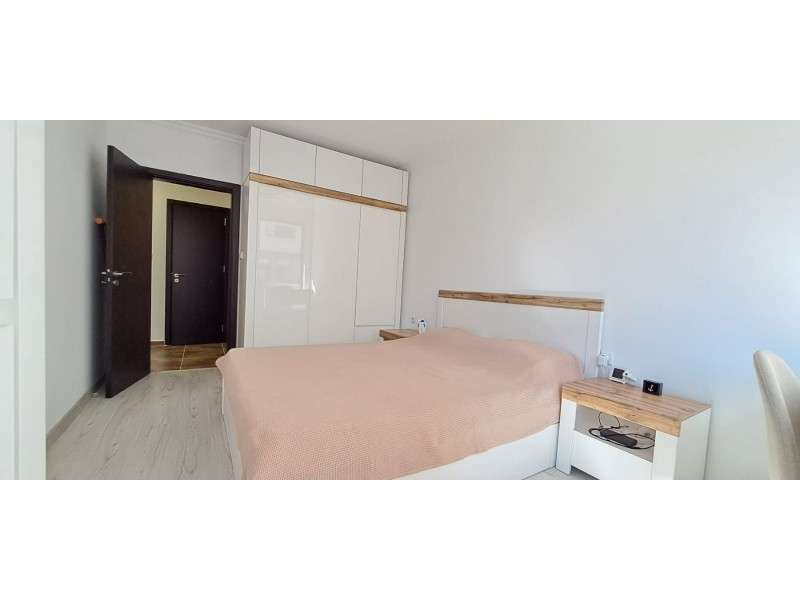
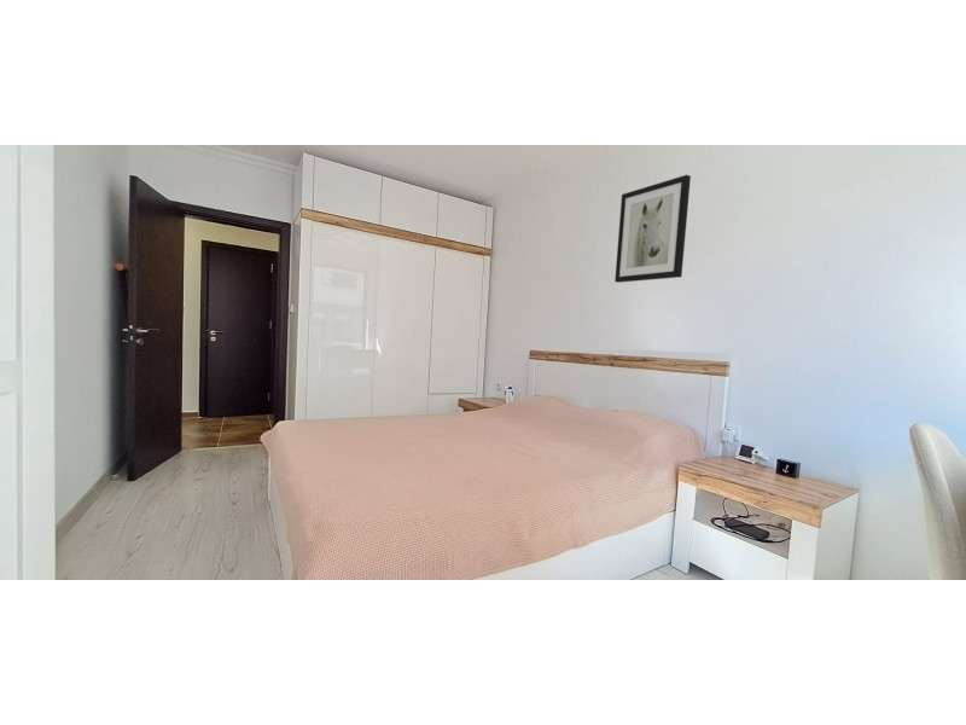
+ wall art [613,174,692,284]
